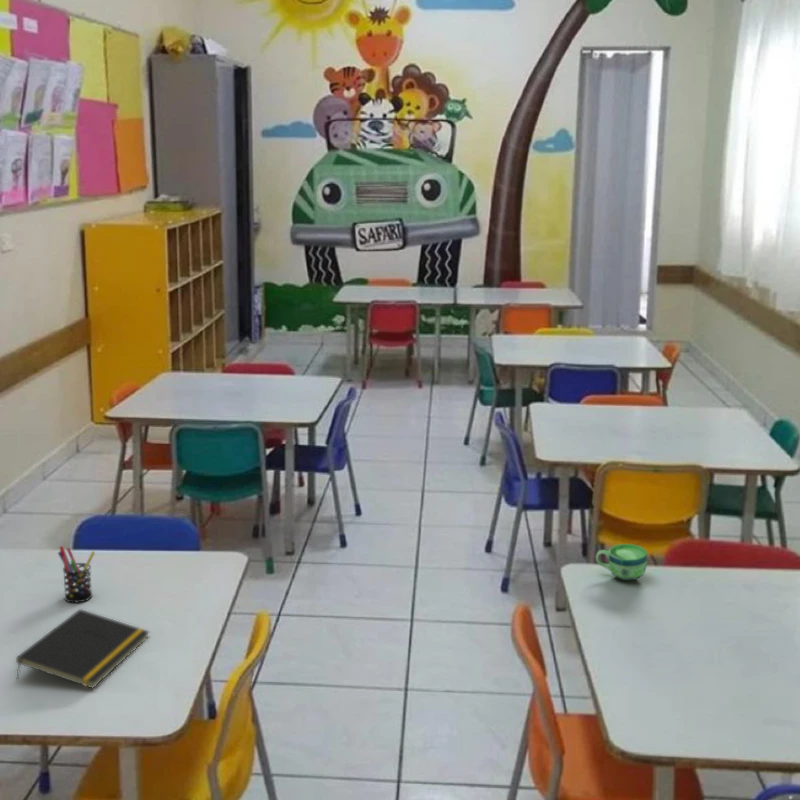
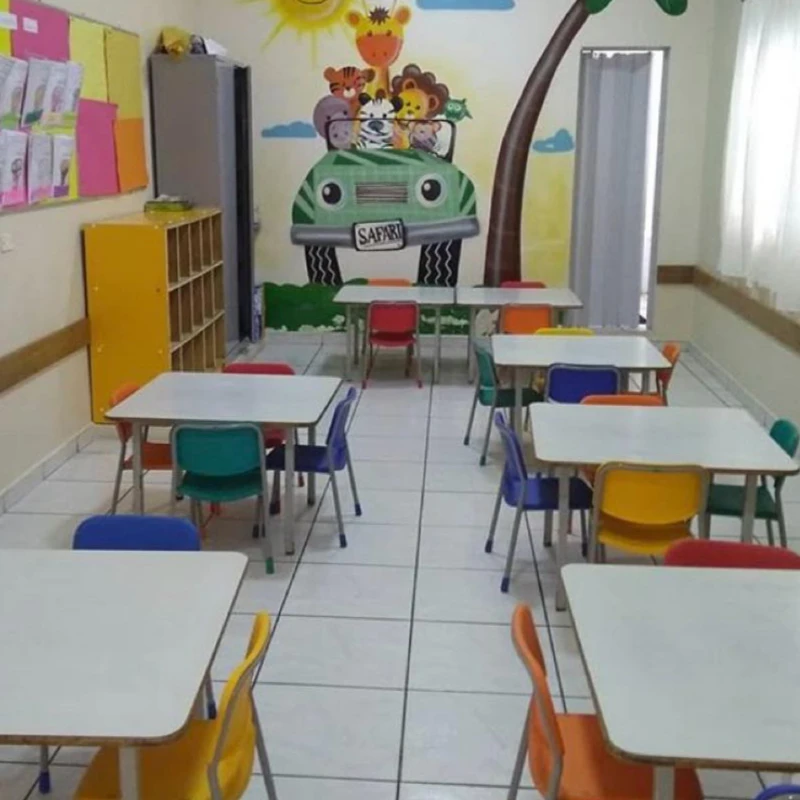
- notepad [15,608,151,689]
- pen holder [57,545,96,603]
- cup [595,543,648,581]
